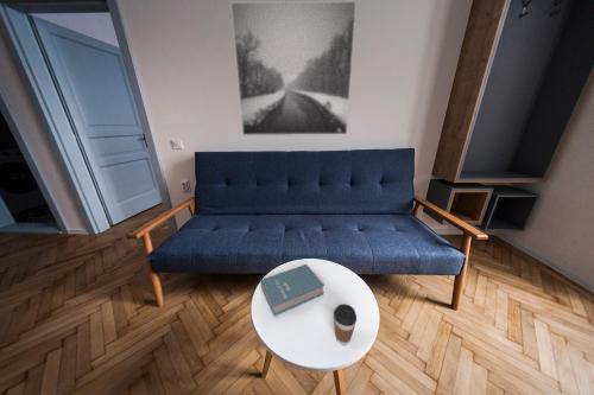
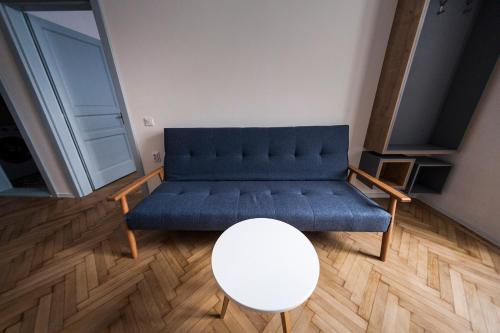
- coffee cup [333,302,358,346]
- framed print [229,0,358,136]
- book [259,263,326,317]
